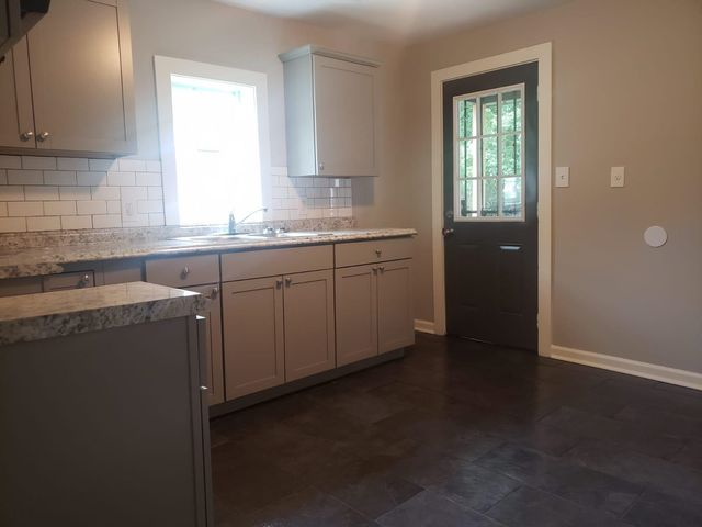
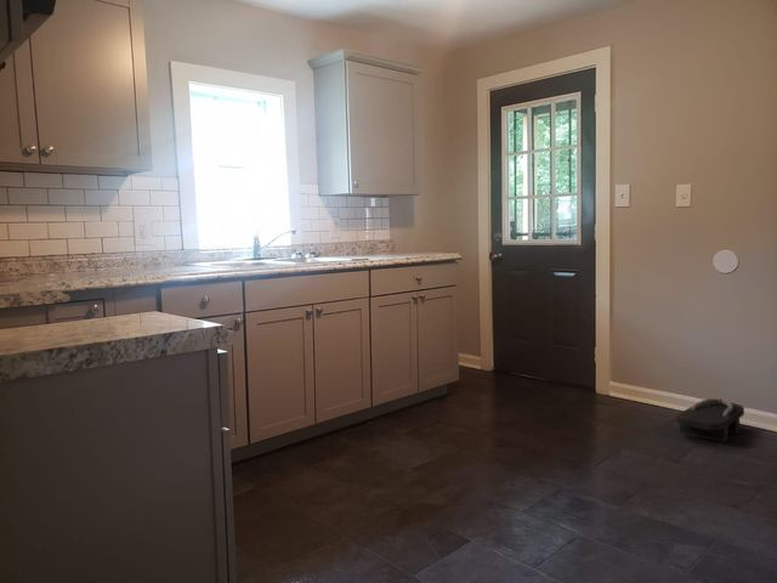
+ sandal [675,397,745,443]
